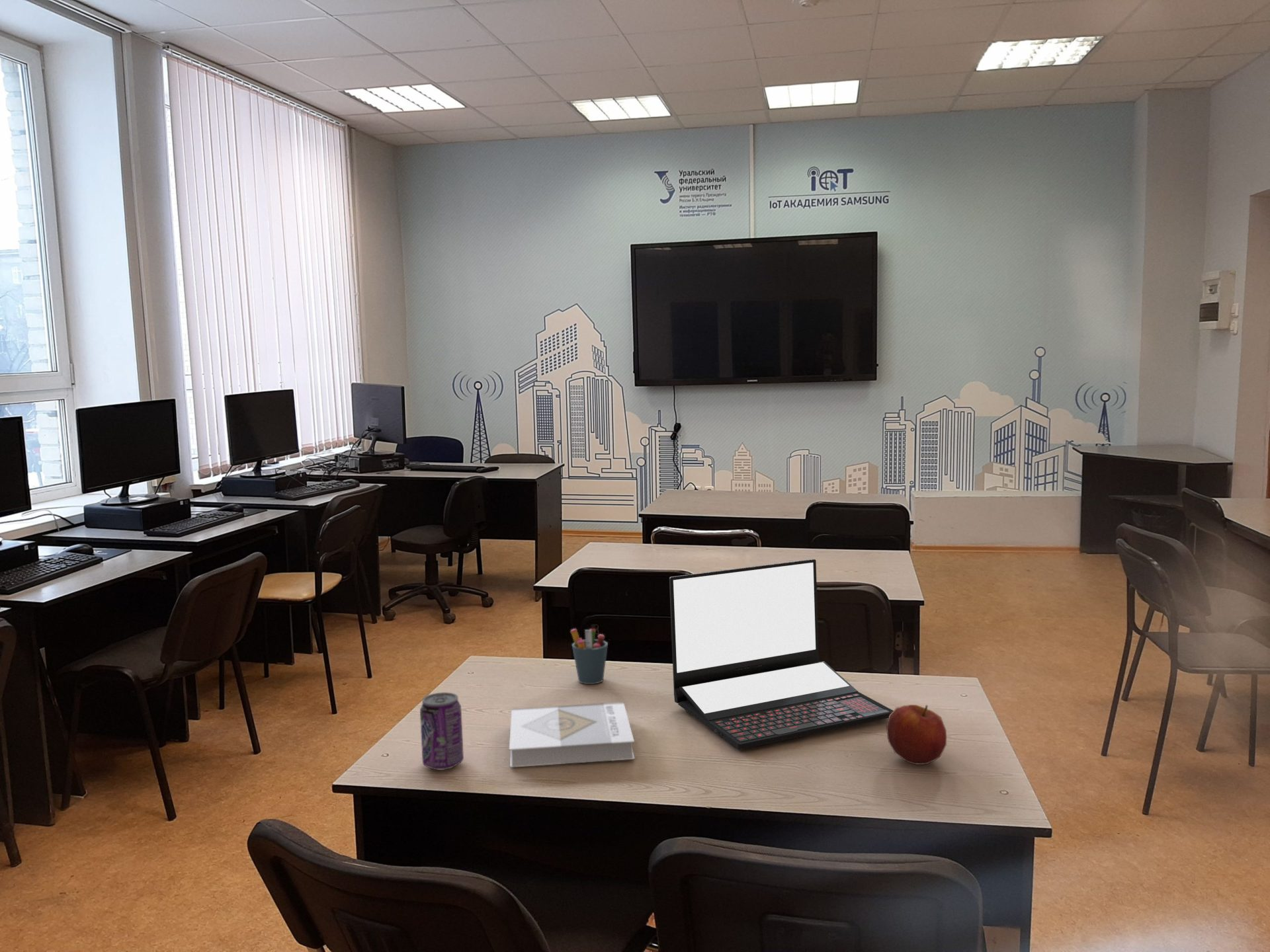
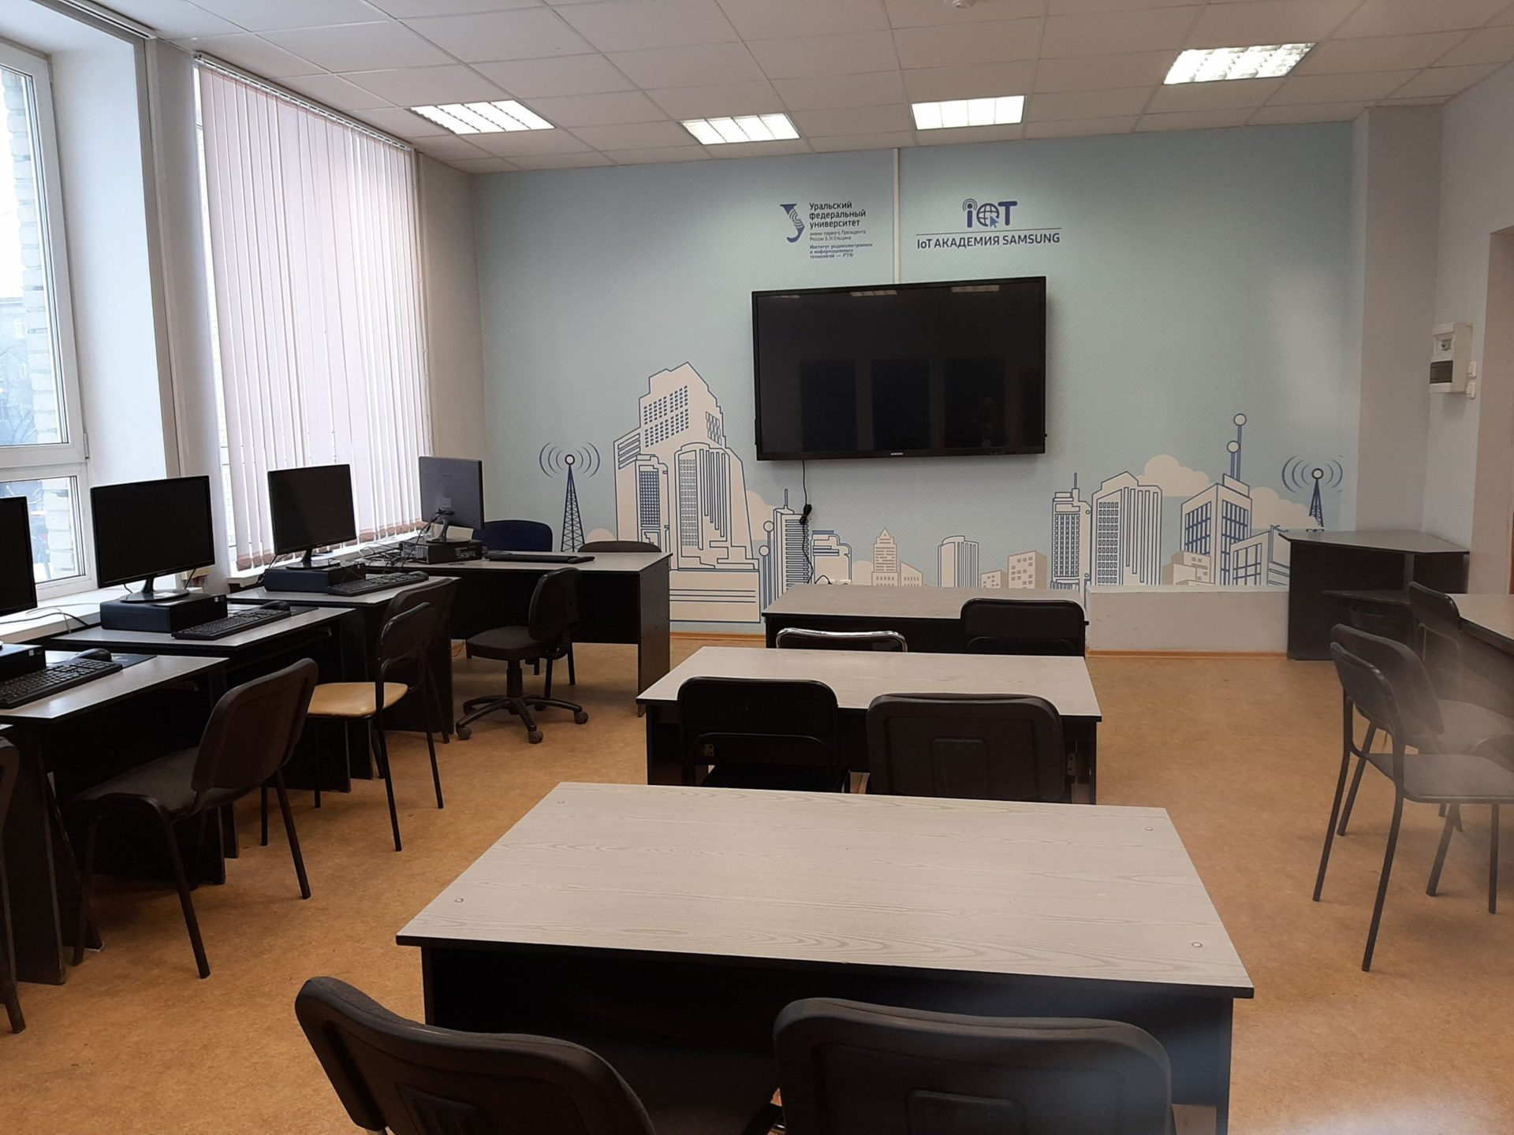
- apple [886,704,947,766]
- book [509,701,636,768]
- laptop [669,559,894,750]
- pen holder [570,628,609,685]
- beverage can [419,692,464,770]
